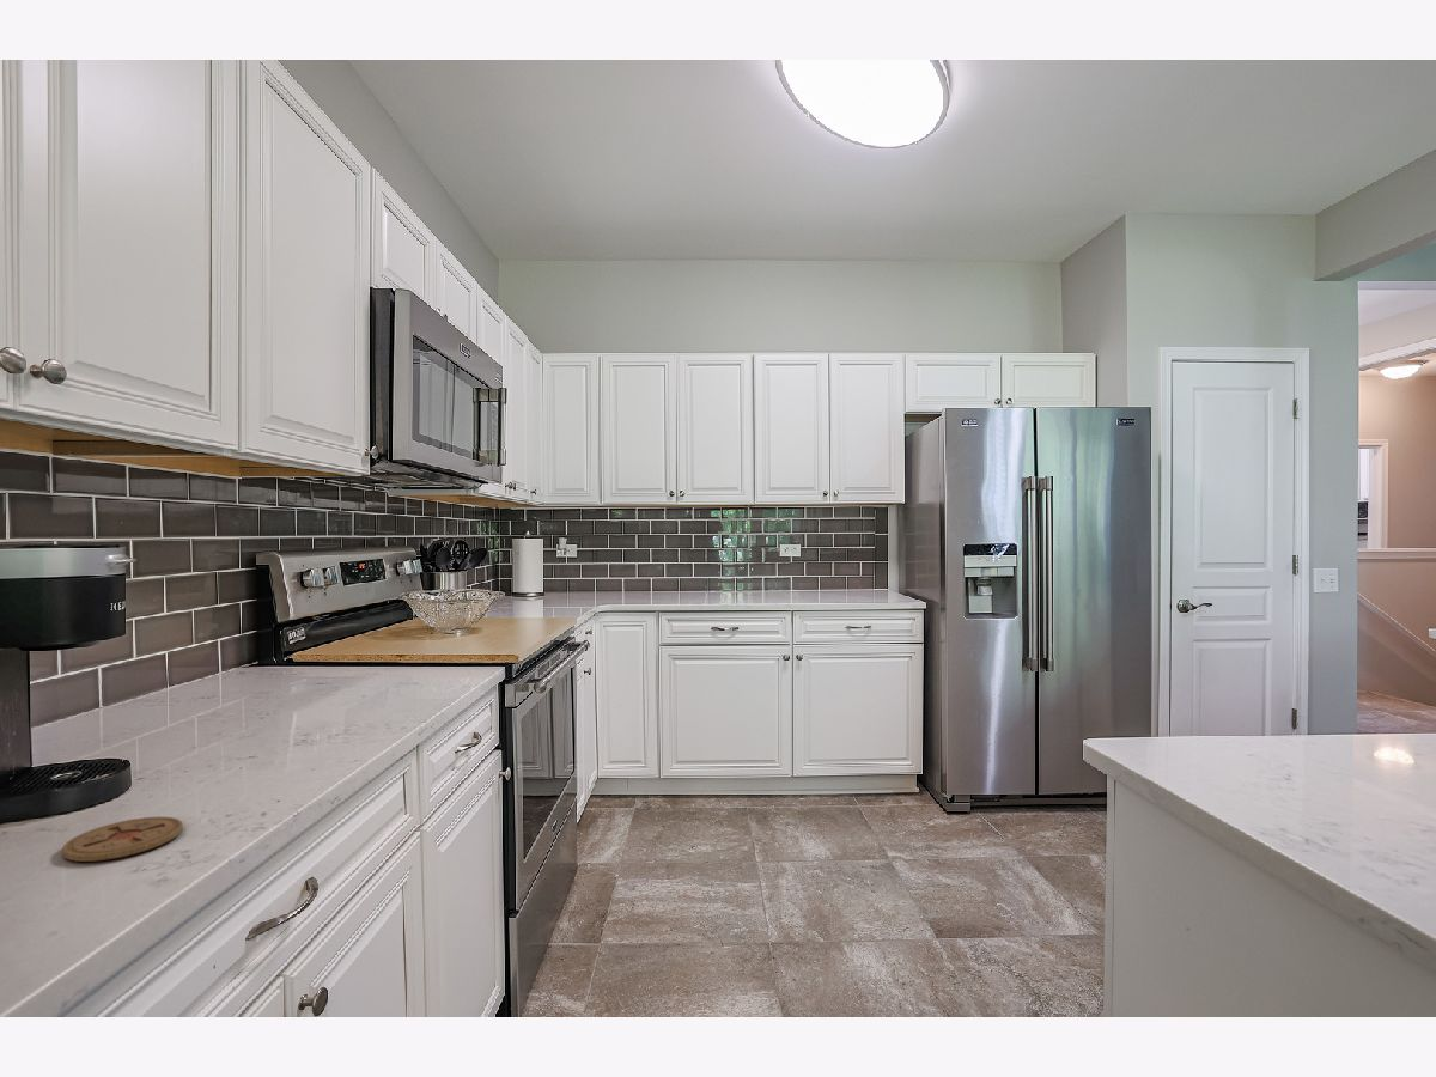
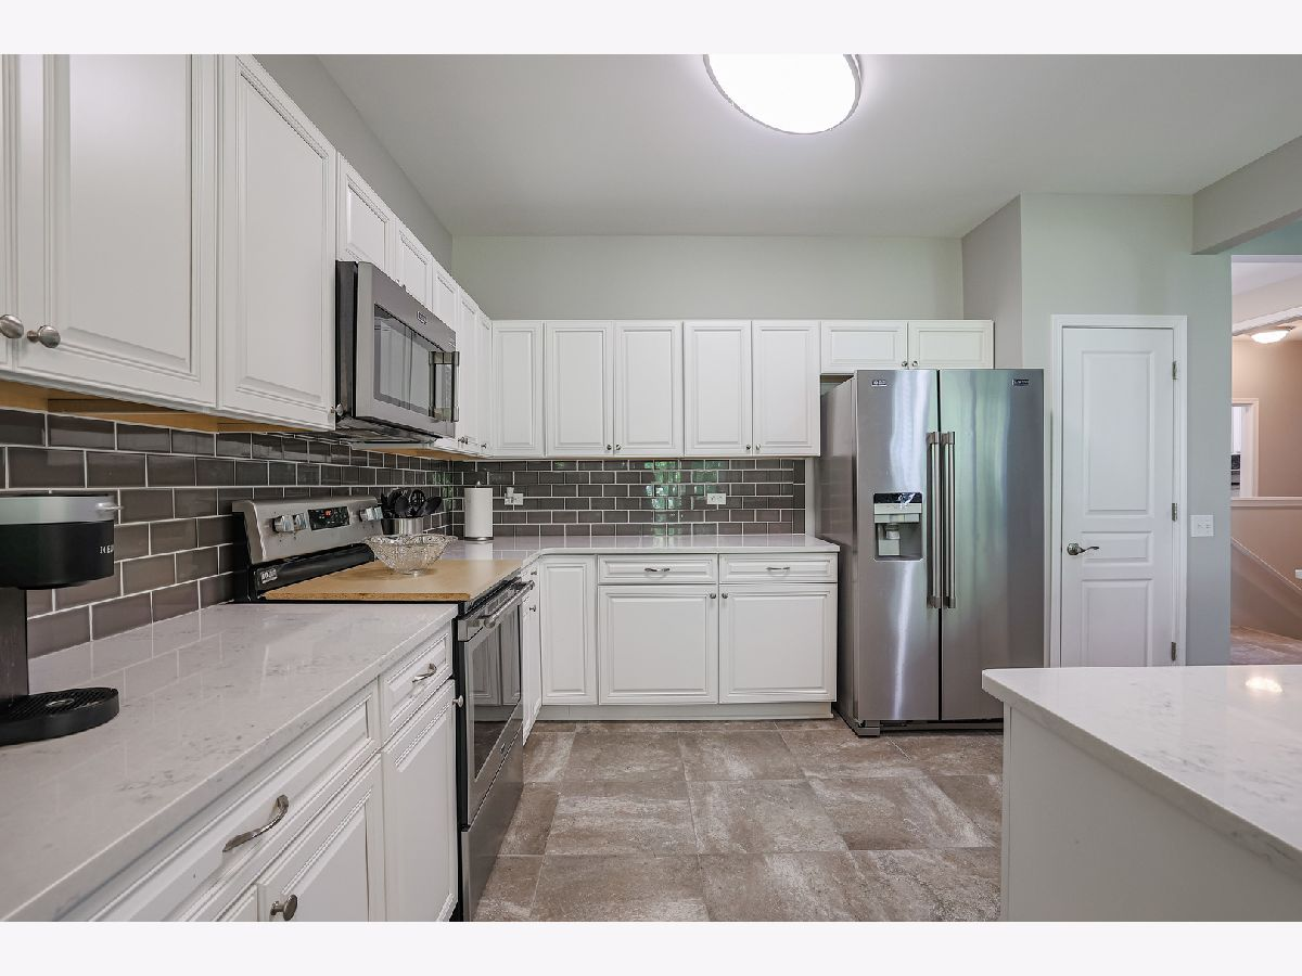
- coaster [61,816,184,863]
